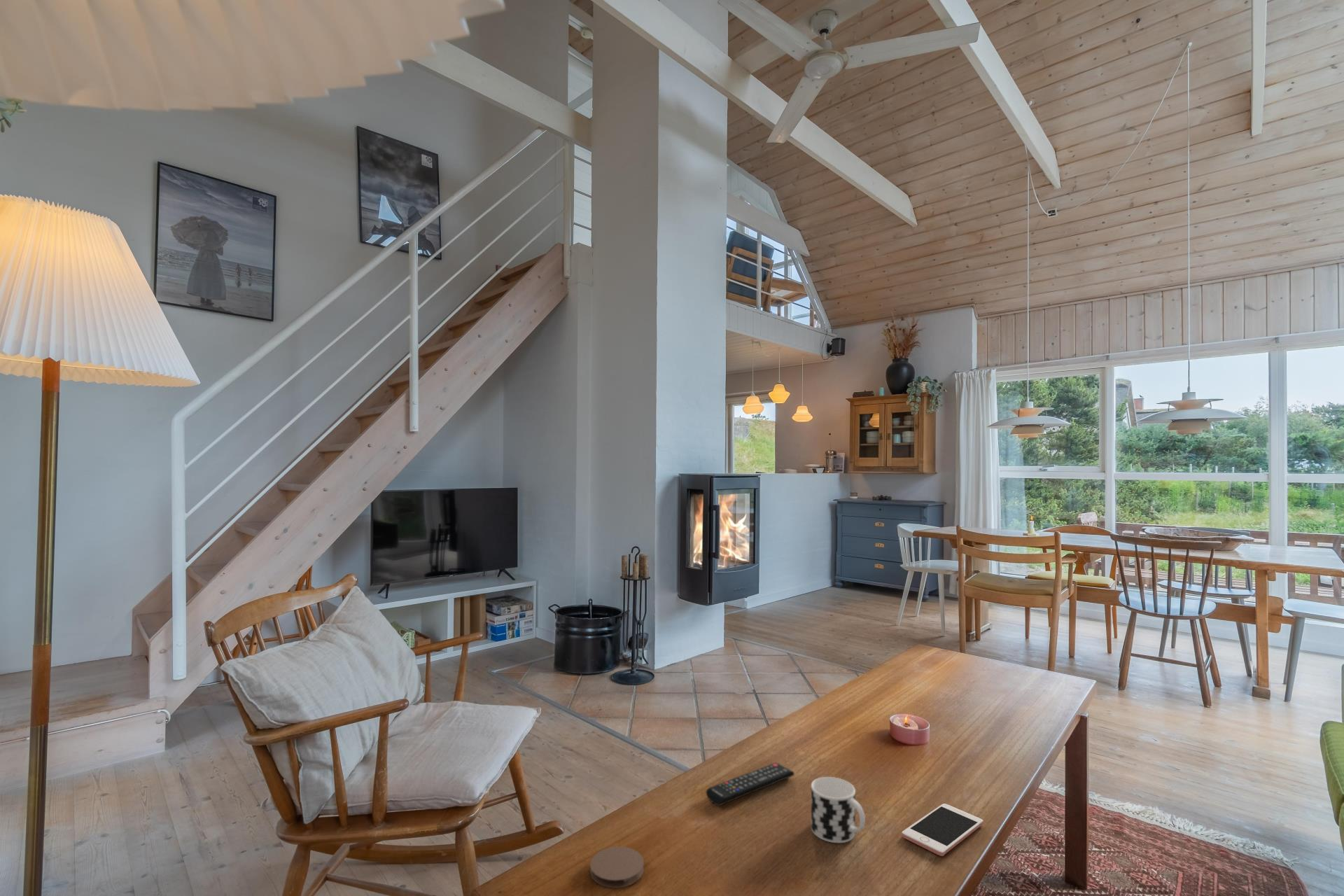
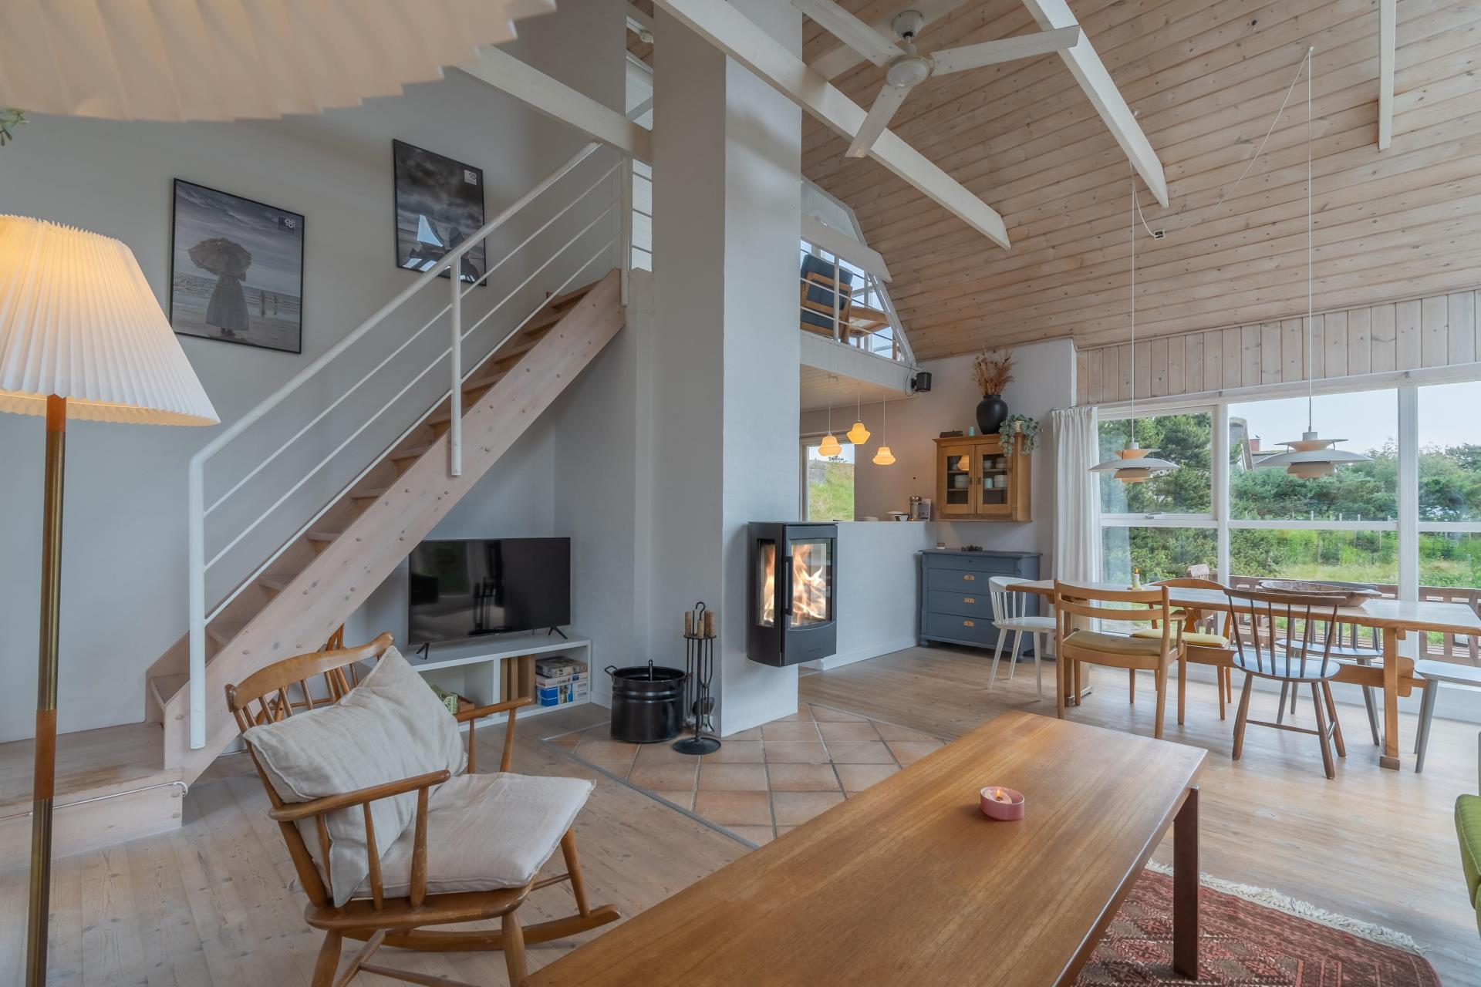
- remote control [706,762,795,806]
- cup [811,776,866,844]
- coaster [589,846,645,888]
- cell phone [901,803,984,857]
